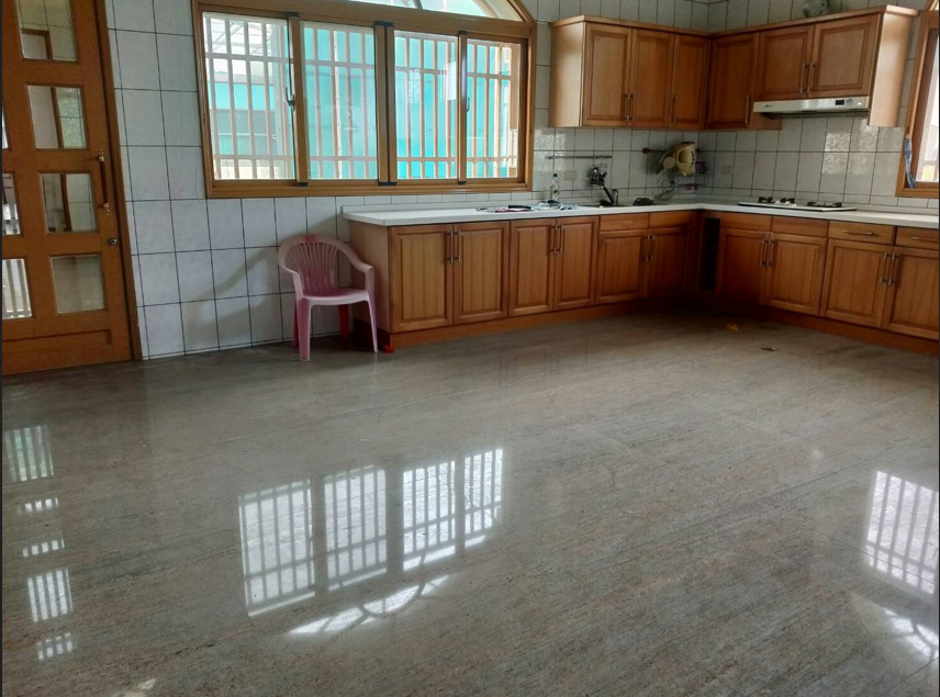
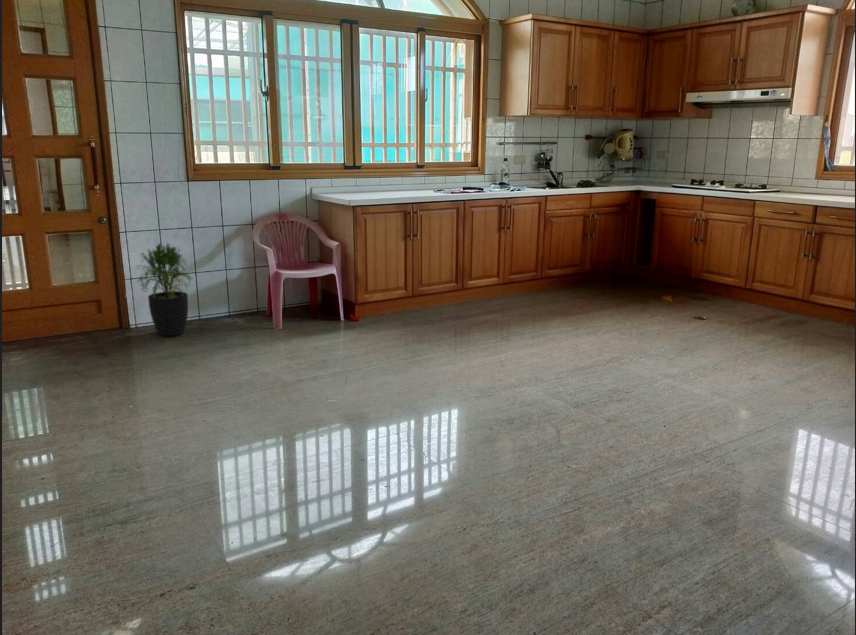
+ potted plant [135,242,194,337]
